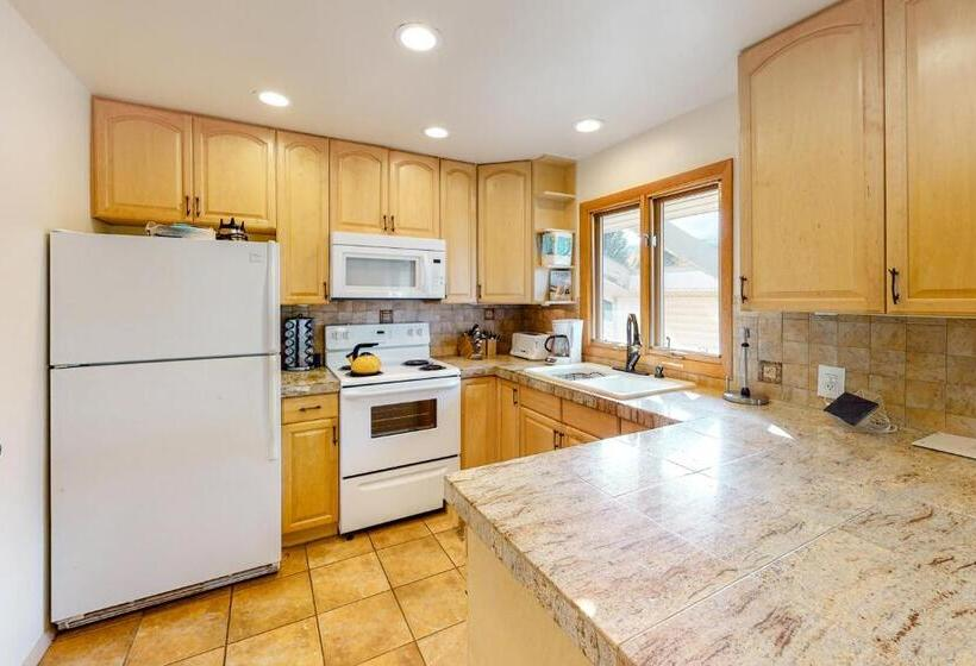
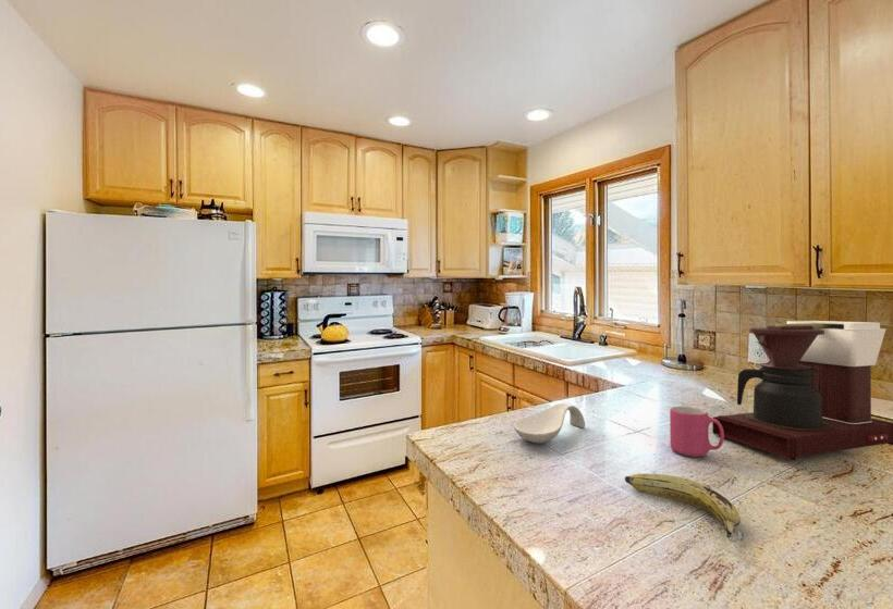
+ mug [669,406,725,458]
+ fruit [624,473,745,543]
+ coffee maker [711,320,893,461]
+ spoon rest [513,402,586,444]
